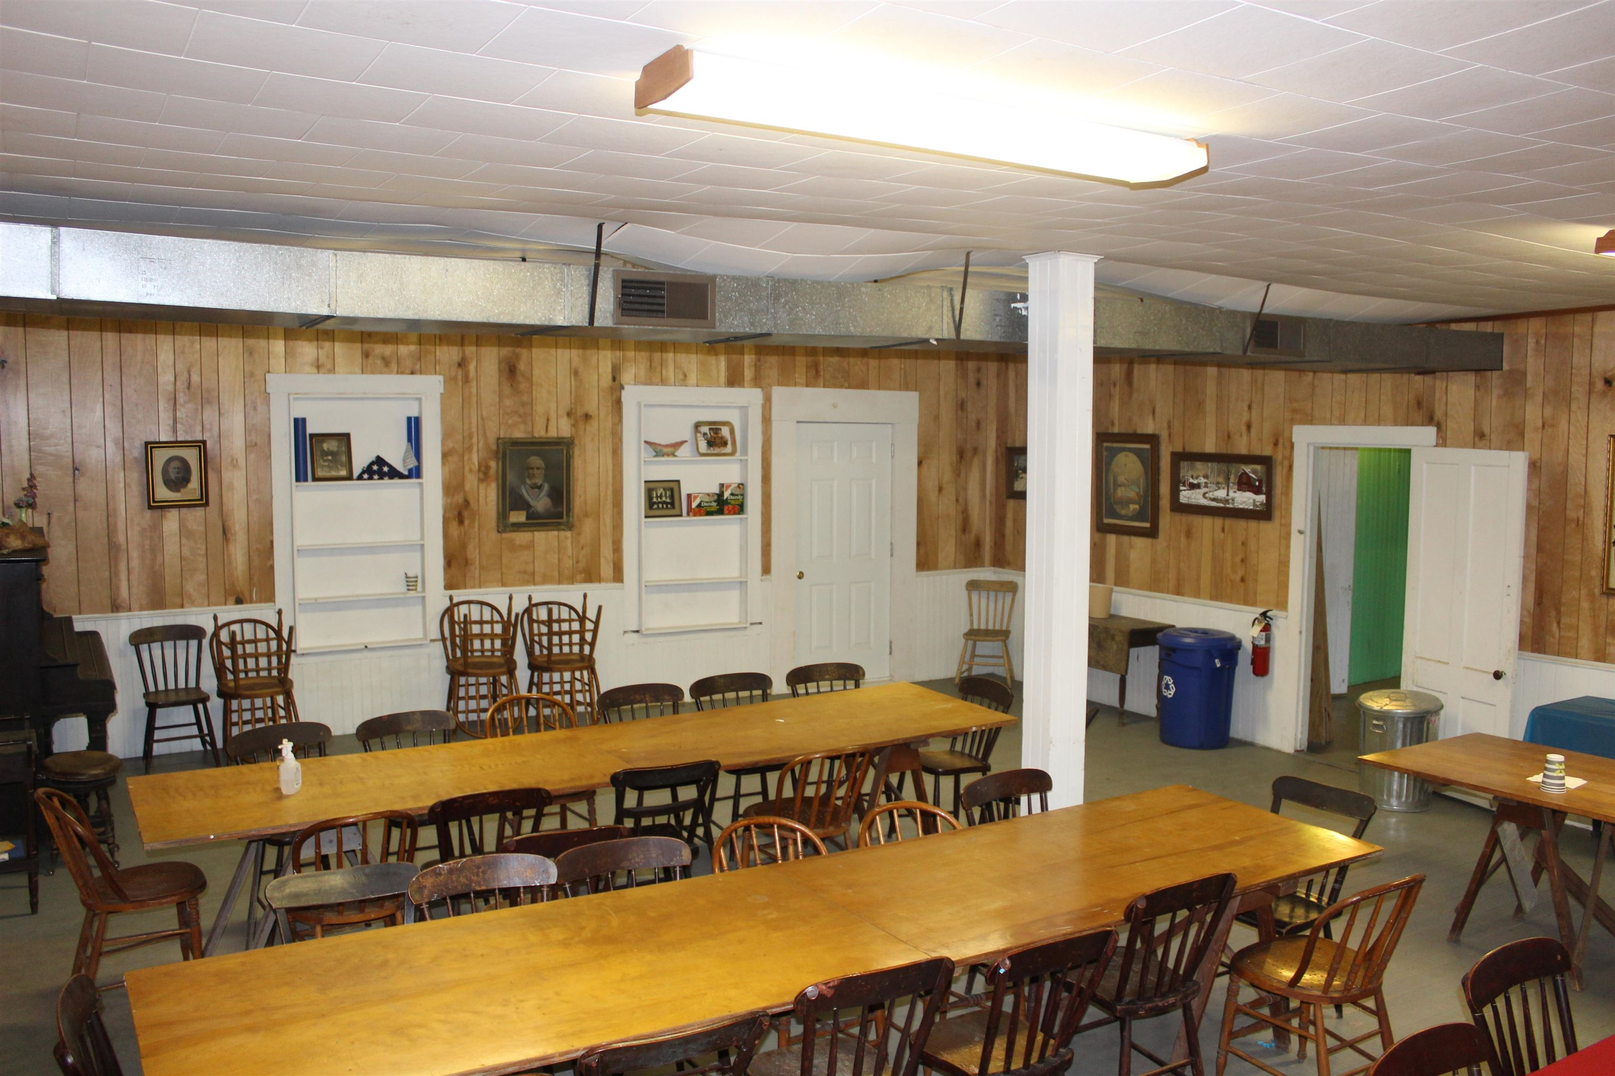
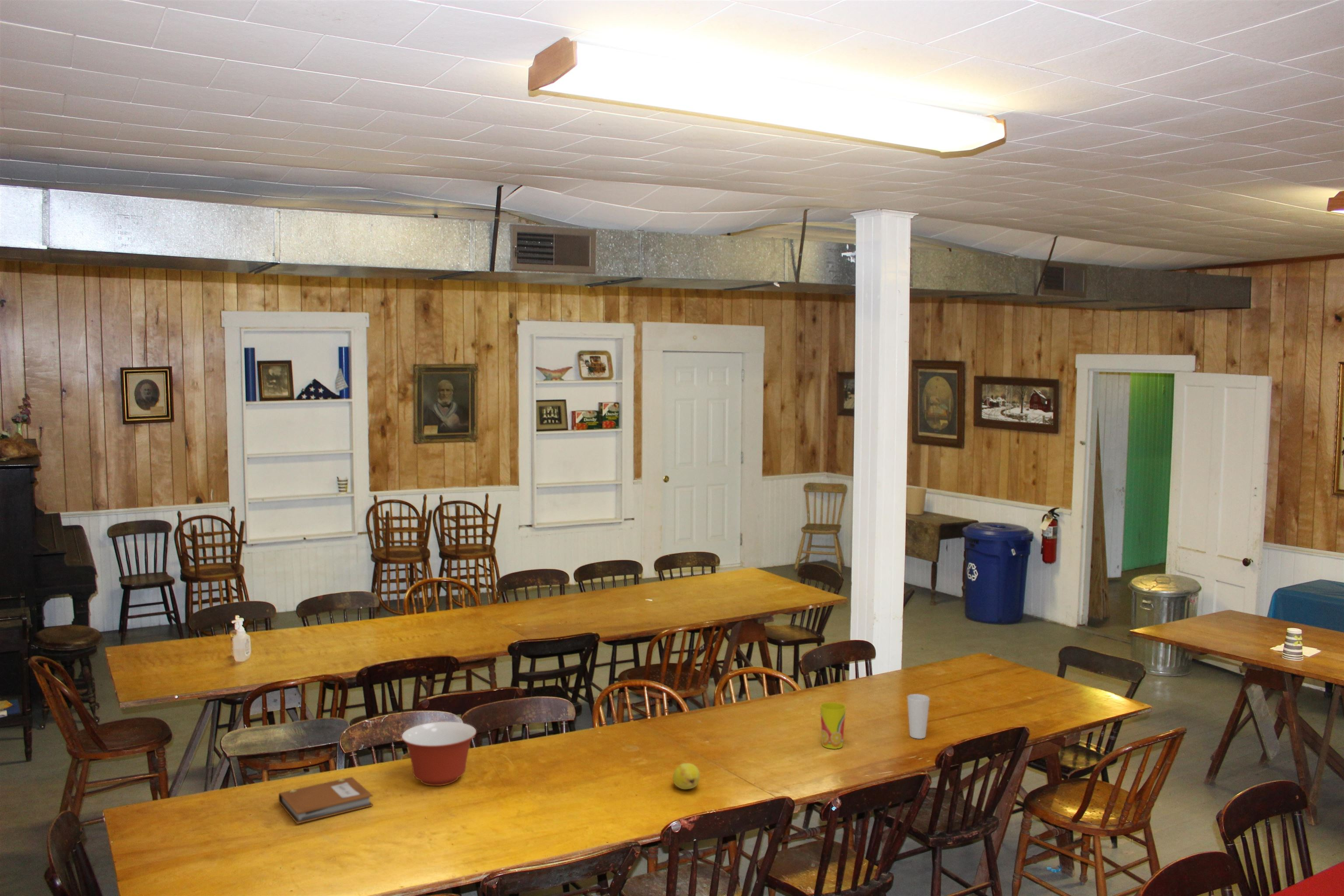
+ cup [907,693,930,739]
+ notebook [278,777,374,824]
+ cup [819,702,846,749]
+ fruit [672,763,700,790]
+ mixing bowl [401,721,477,786]
